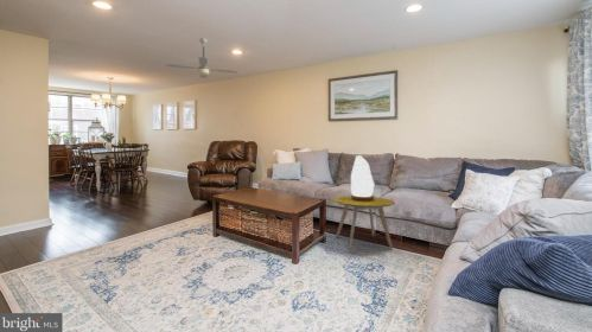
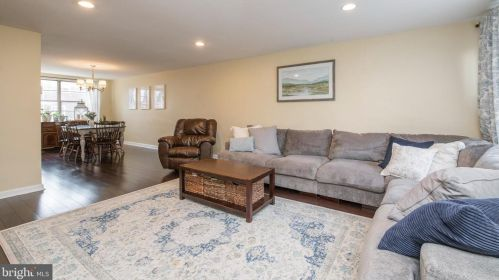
- ceiling fan [165,37,240,79]
- side table [332,196,396,251]
- table lamp [350,154,375,202]
